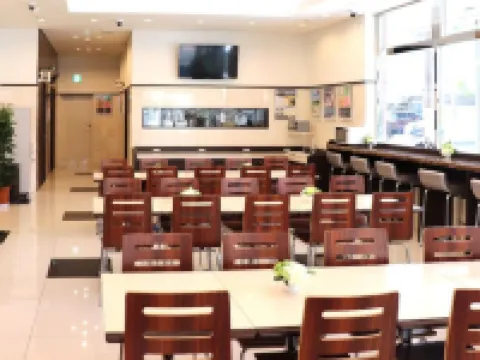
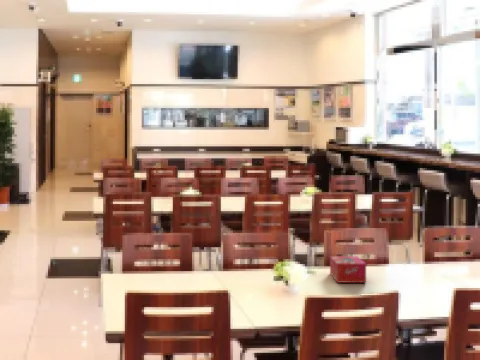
+ tissue box [329,255,367,284]
